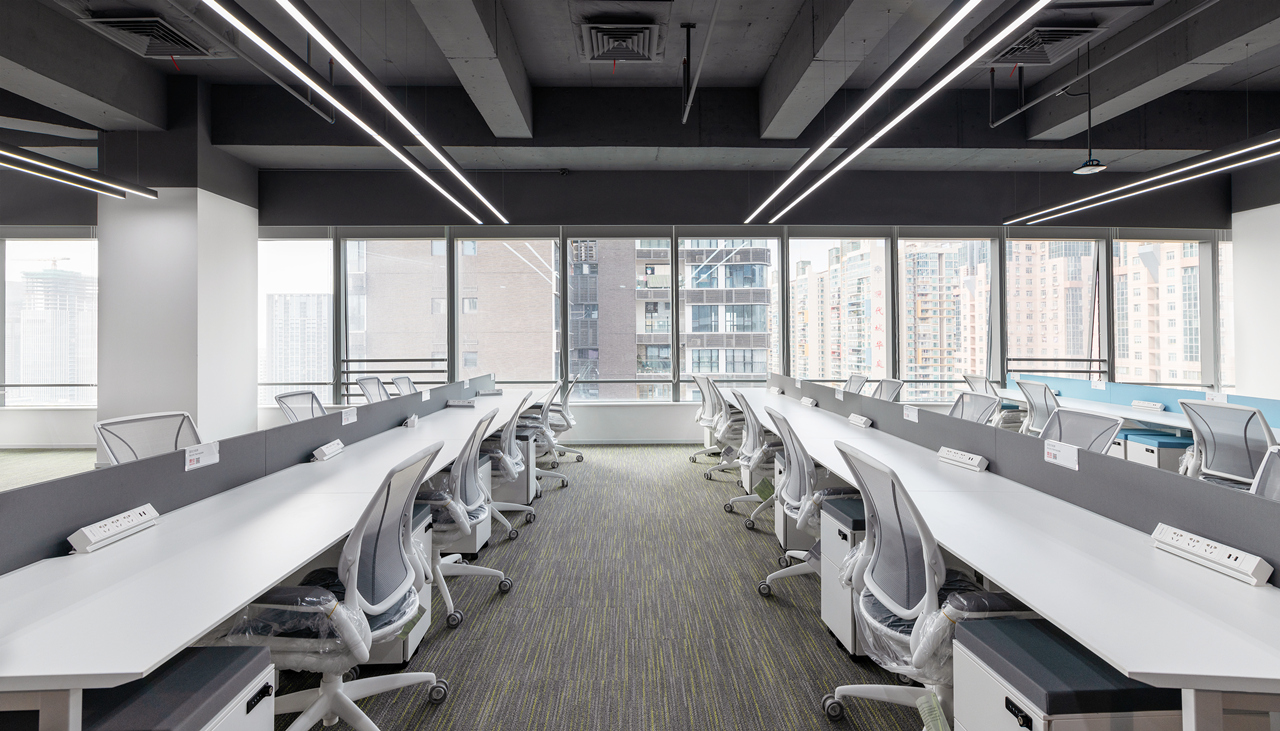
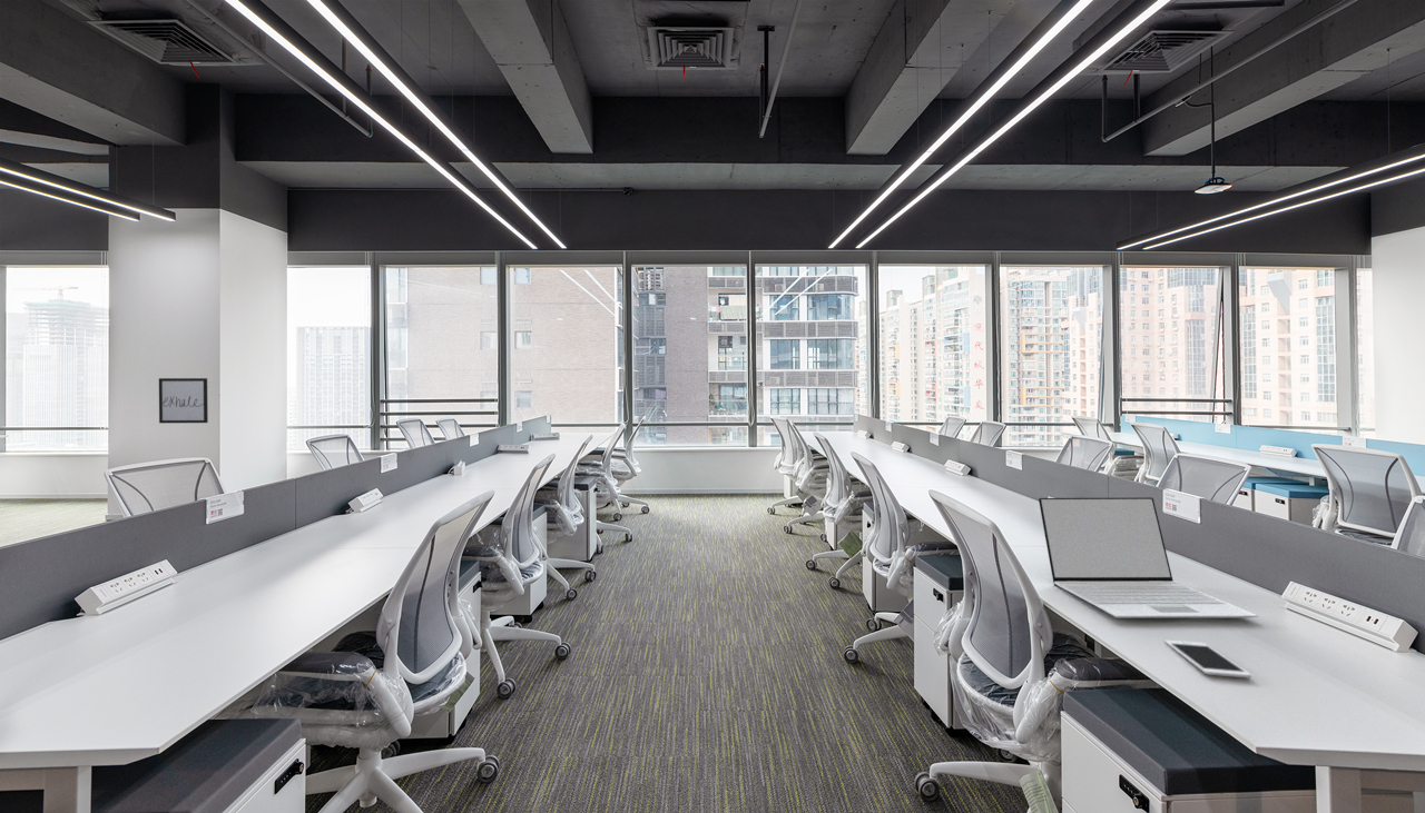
+ wall art [158,377,209,424]
+ cell phone [1163,640,1252,680]
+ laptop [1038,496,1259,619]
